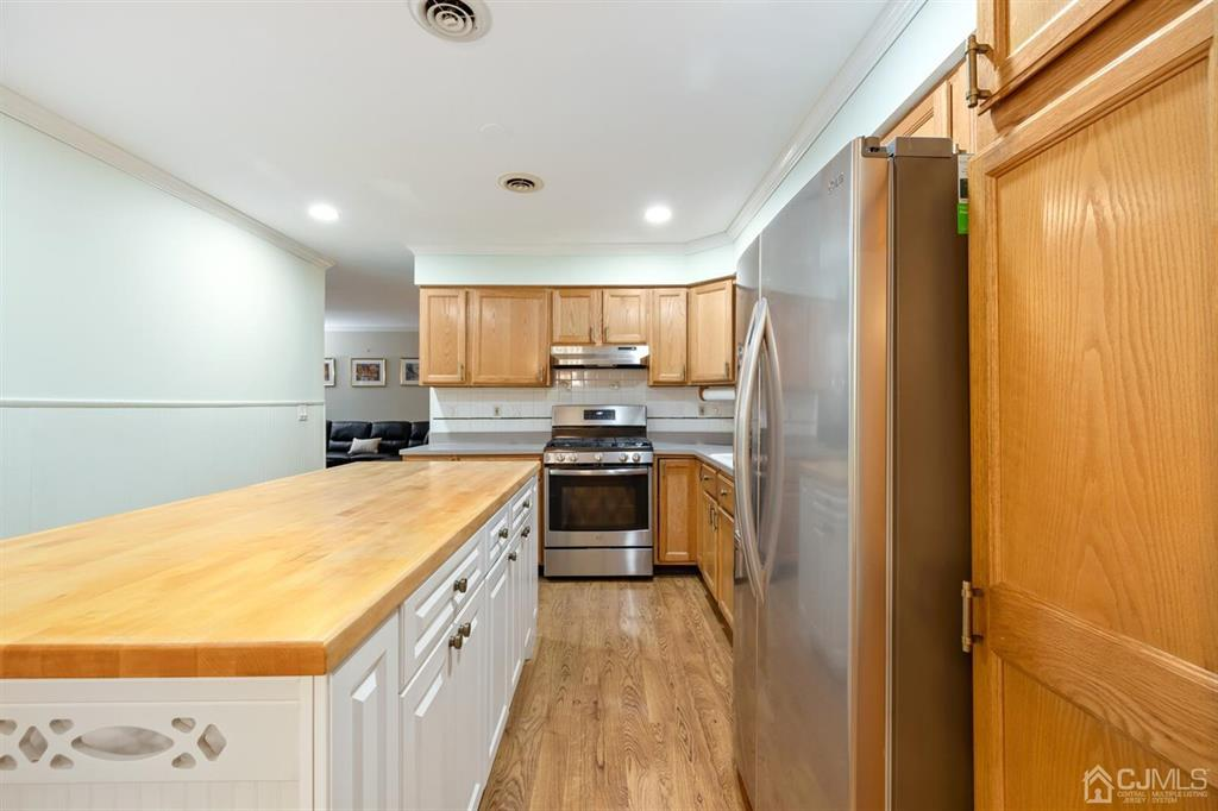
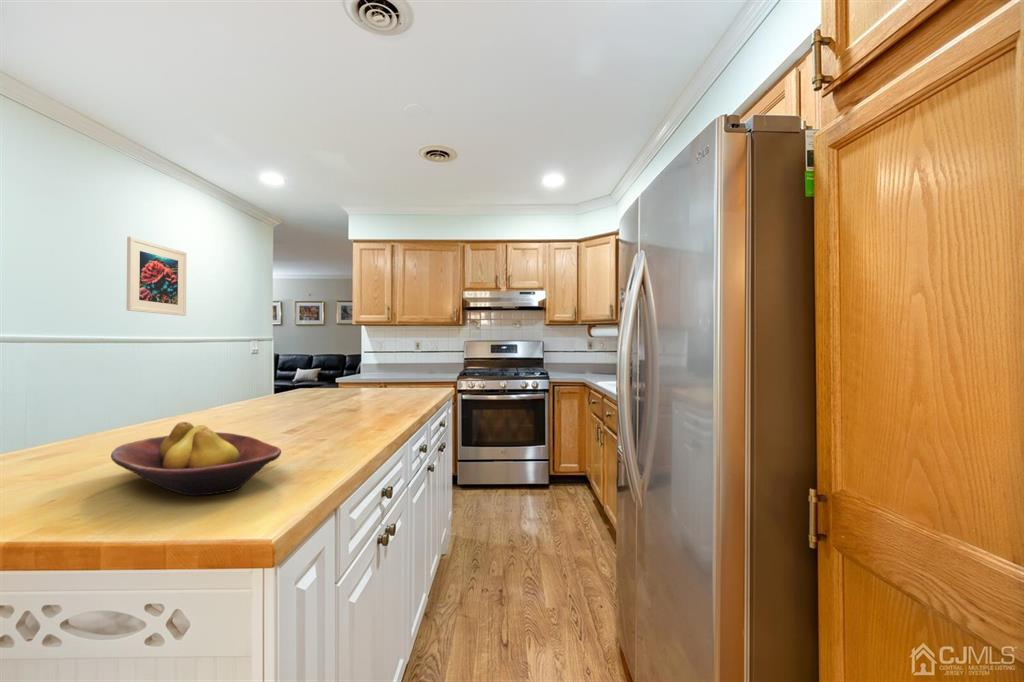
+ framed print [126,236,188,317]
+ fruit bowl [110,421,282,497]
